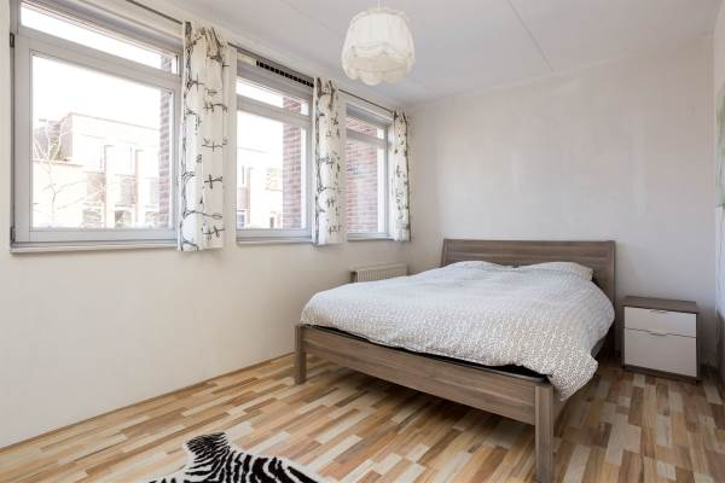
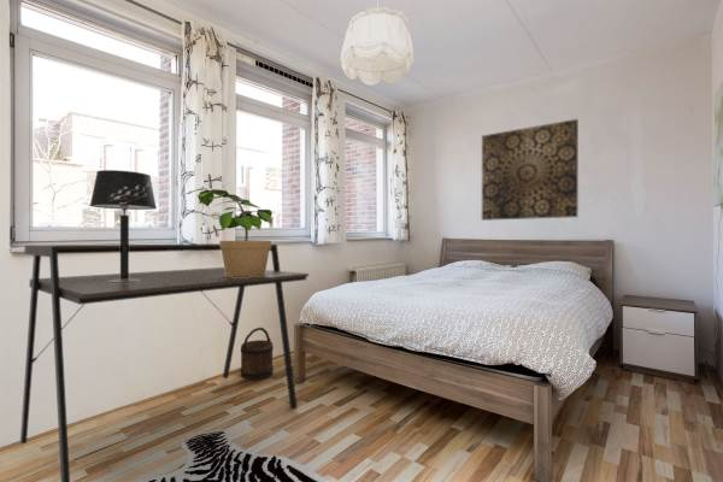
+ desk [19,242,310,482]
+ table lamp [88,169,158,283]
+ bucket [240,327,275,381]
+ wall art [481,118,580,222]
+ potted plant [186,187,274,277]
